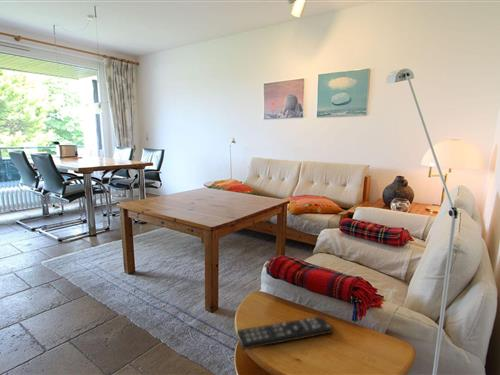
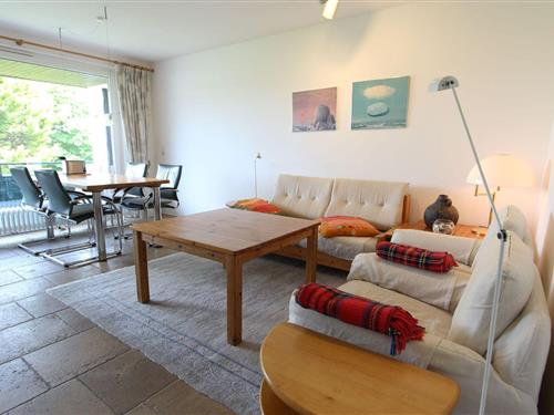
- remote control [236,315,334,351]
